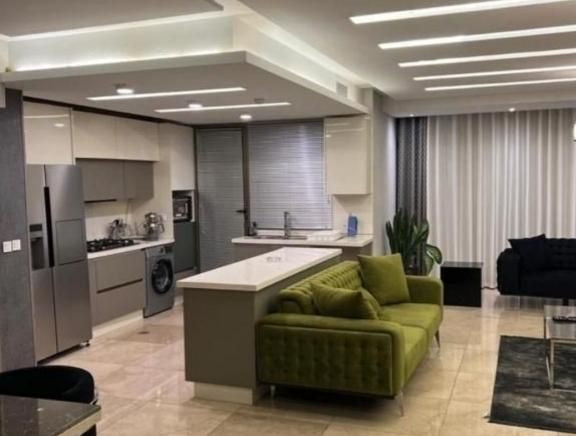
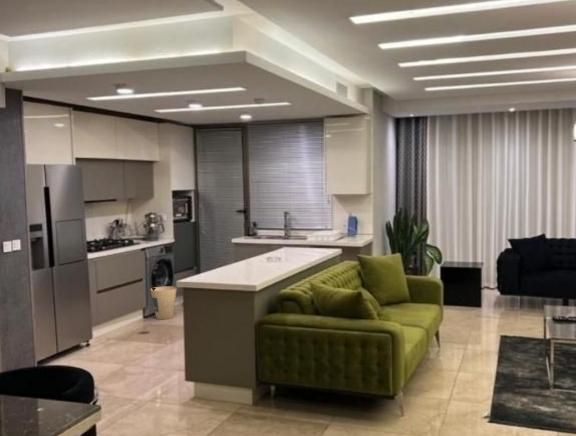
+ trash can [150,285,178,320]
